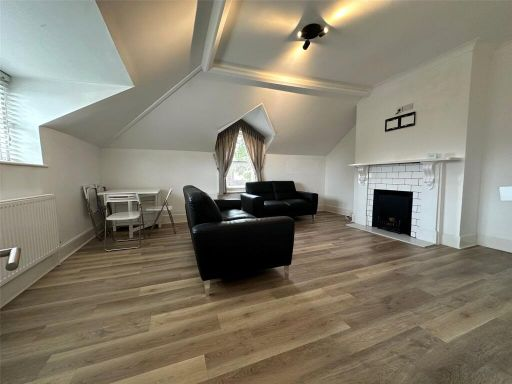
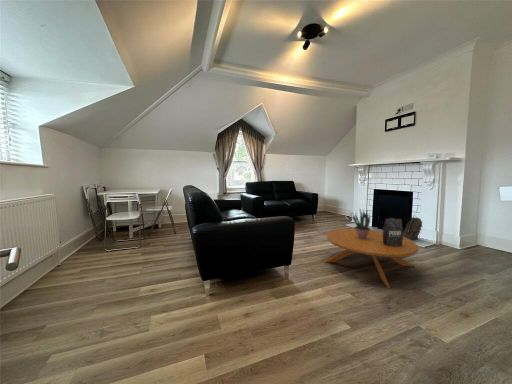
+ decorative box [382,218,404,246]
+ coffee table [323,228,420,289]
+ backpack [402,214,423,240]
+ potted plant [351,208,372,239]
